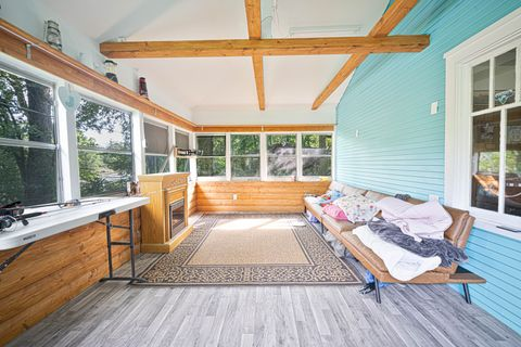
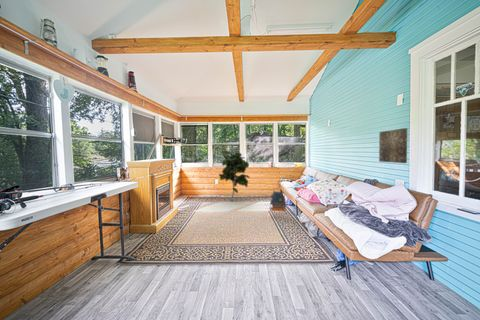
+ indoor plant [218,149,251,202]
+ wall art [378,127,409,164]
+ backpack [268,190,287,214]
